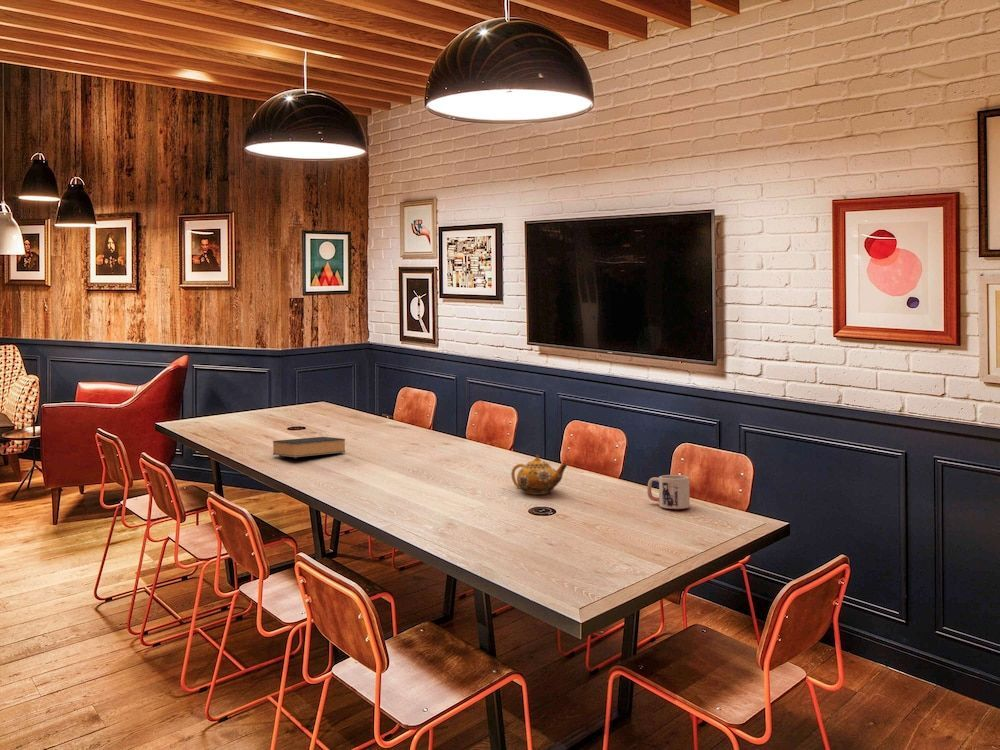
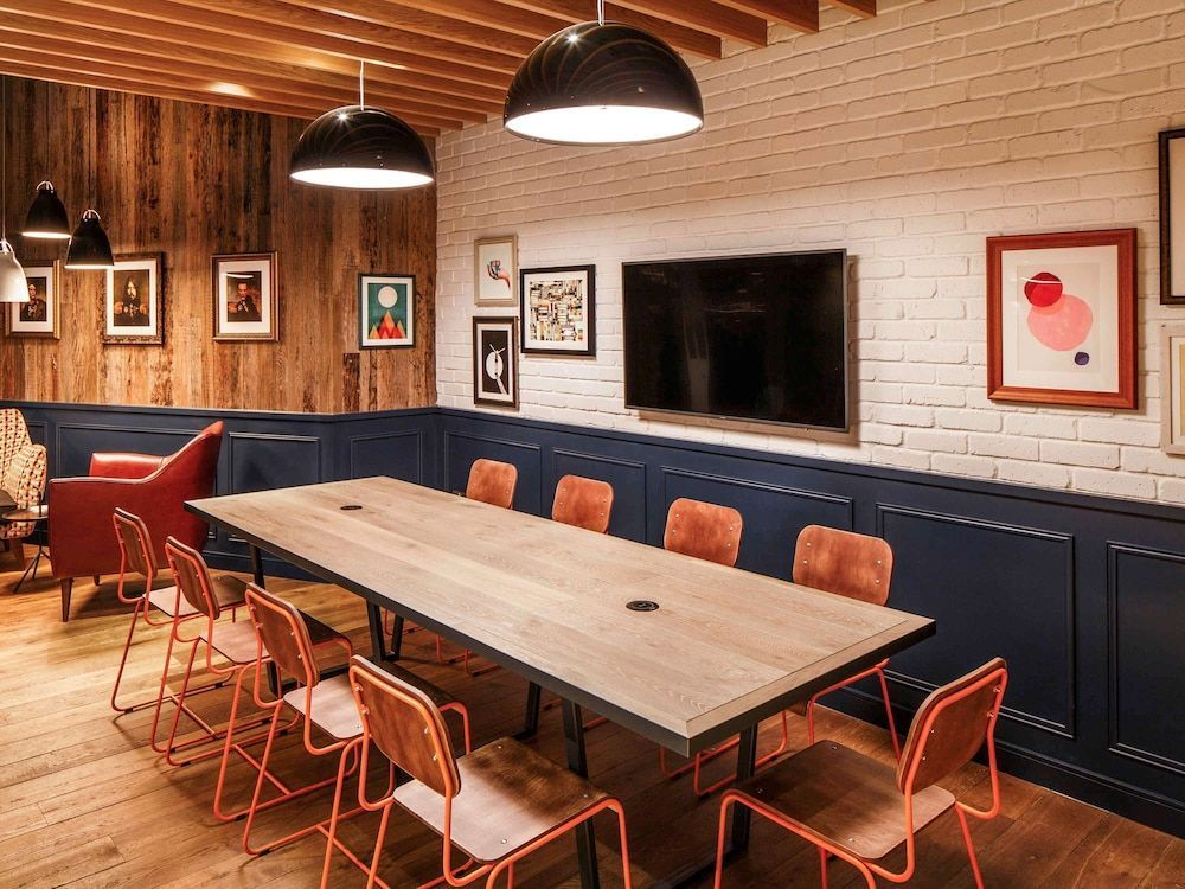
- mug [646,474,691,510]
- book [272,436,346,460]
- teapot [510,454,568,495]
